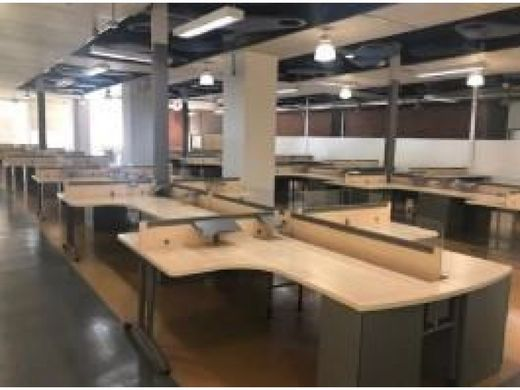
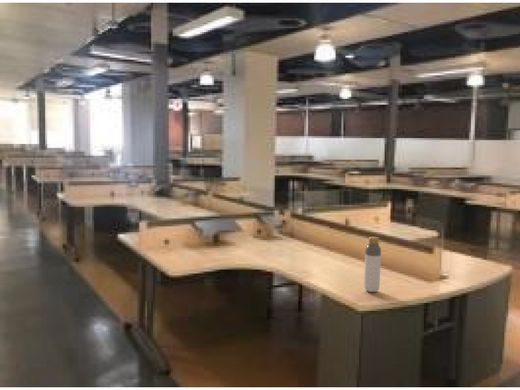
+ bottle [363,236,382,293]
